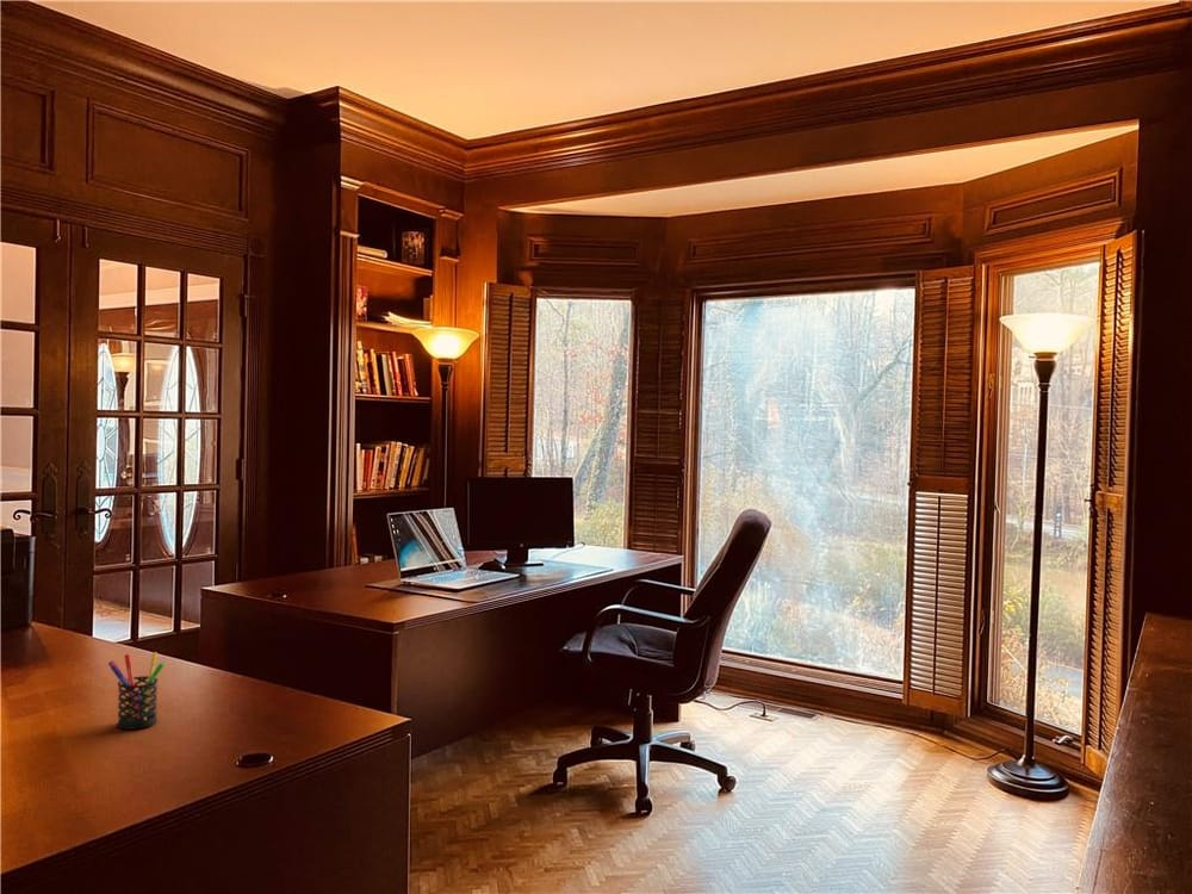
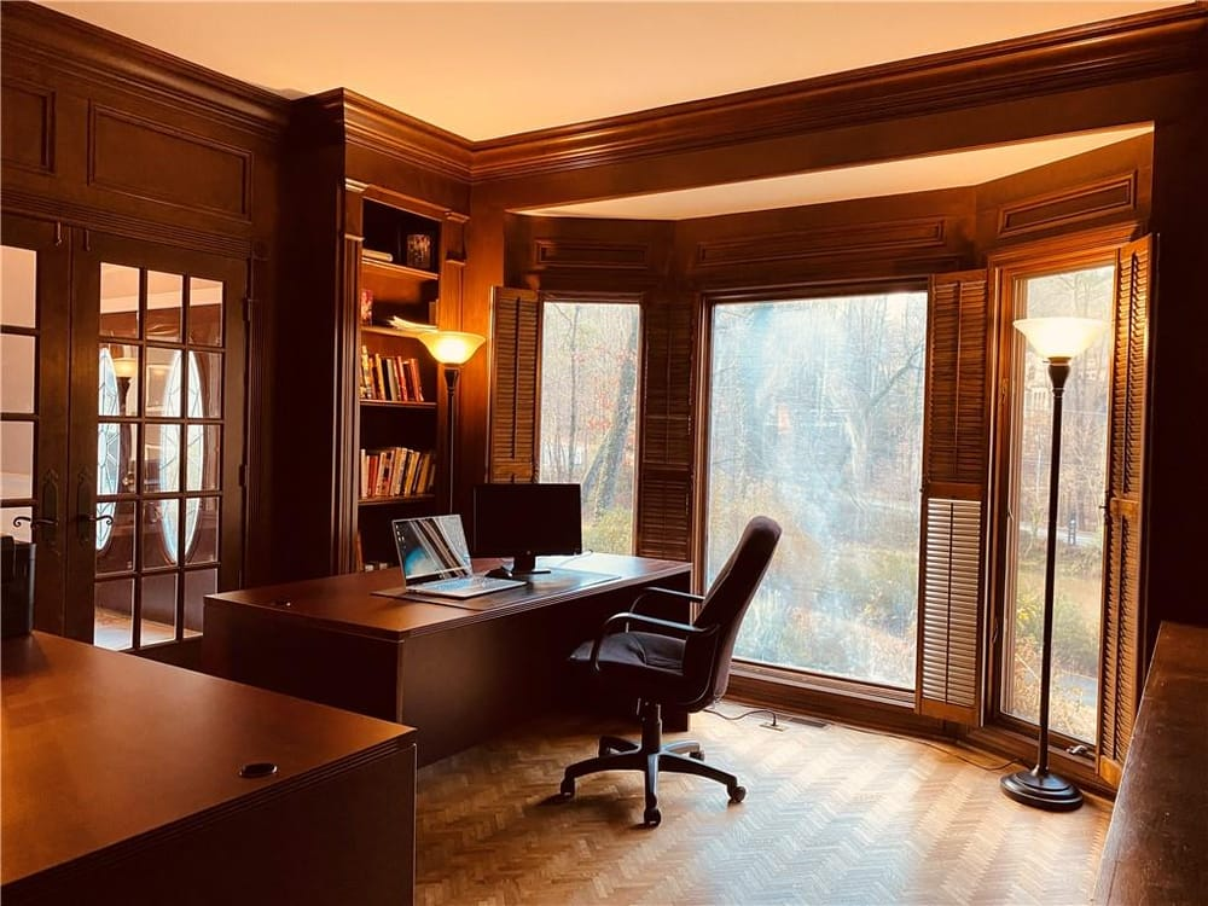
- pen holder [107,651,166,731]
